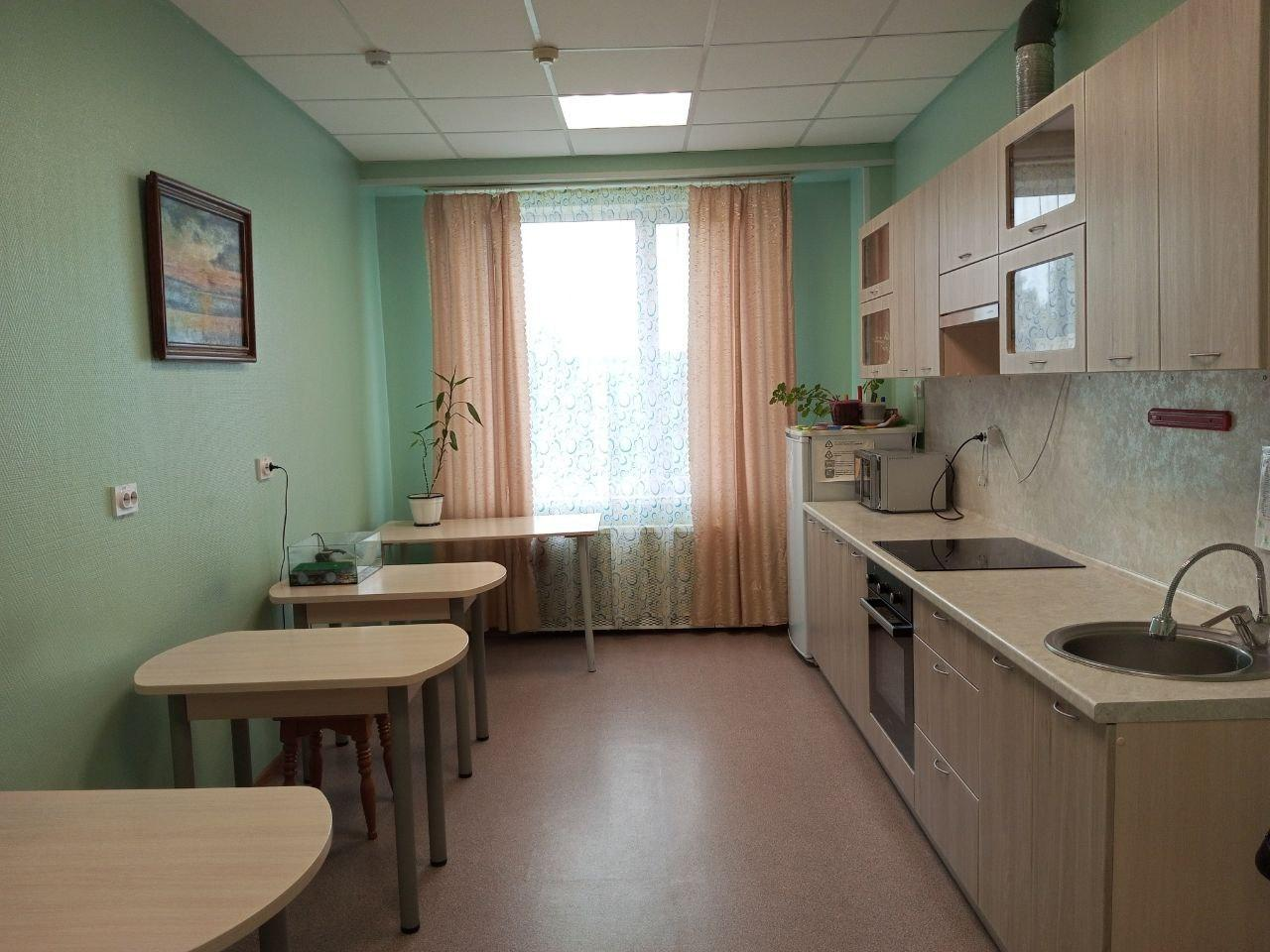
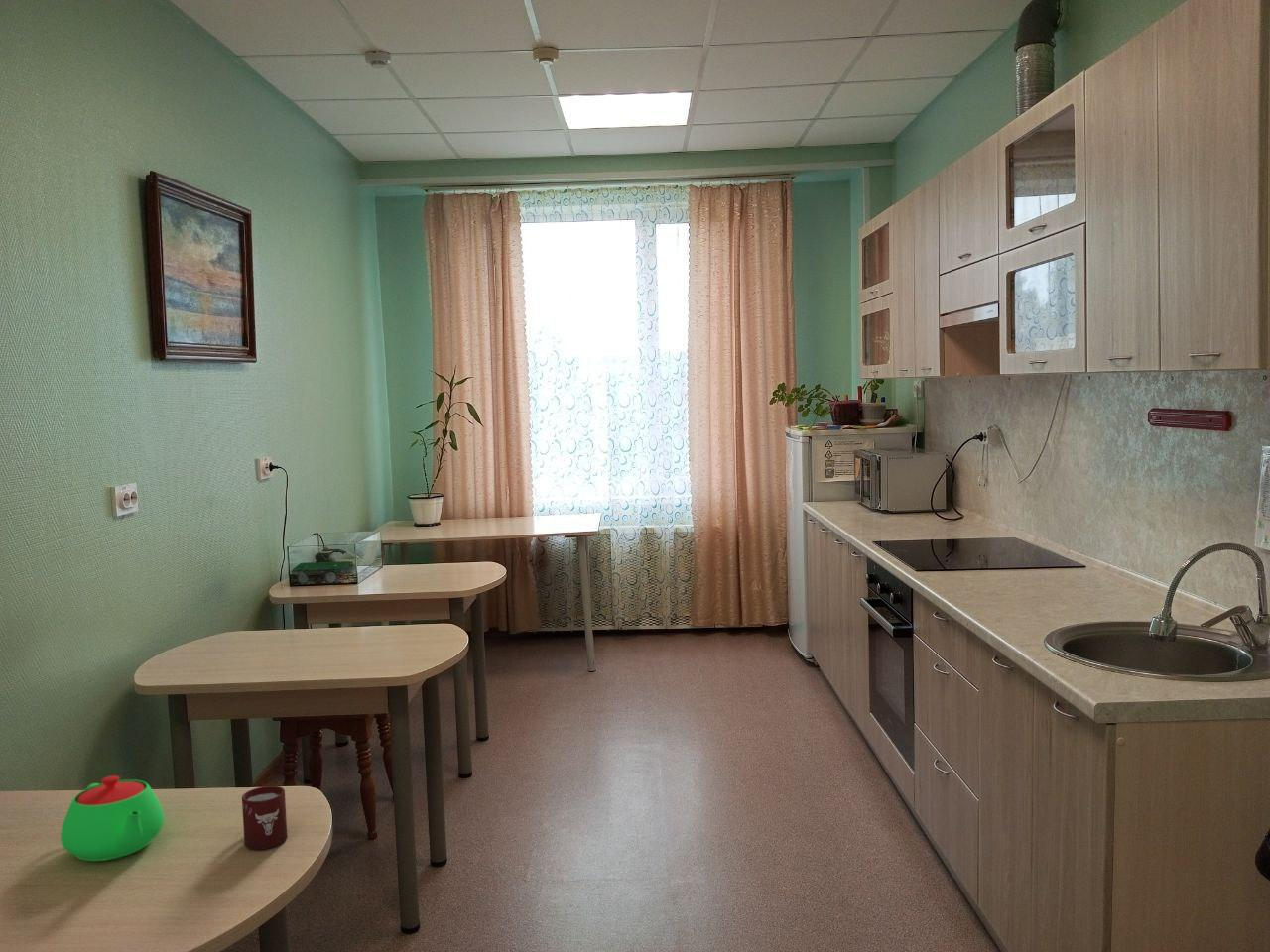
+ teapot [60,774,165,862]
+ cup [241,785,288,851]
